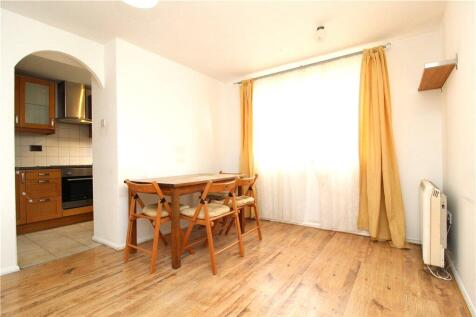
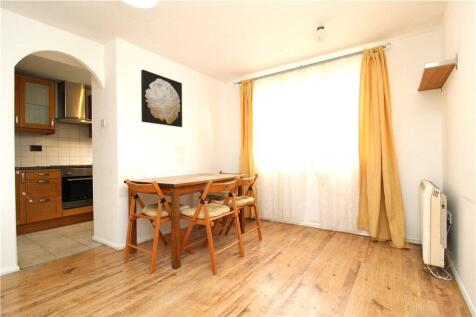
+ wall art [140,69,183,128]
